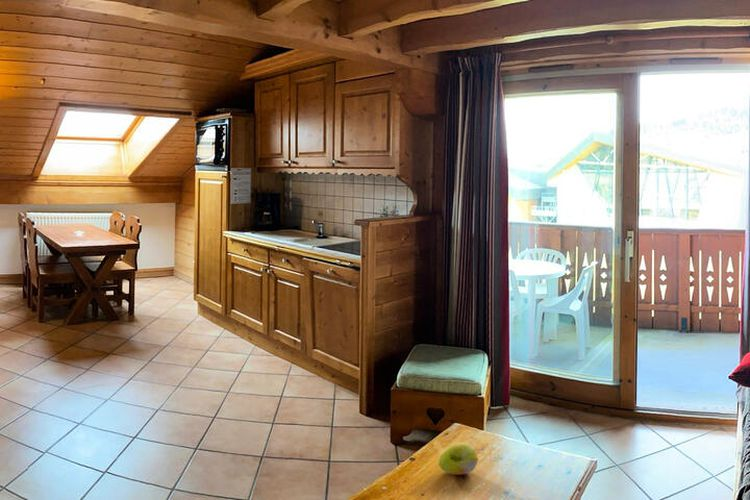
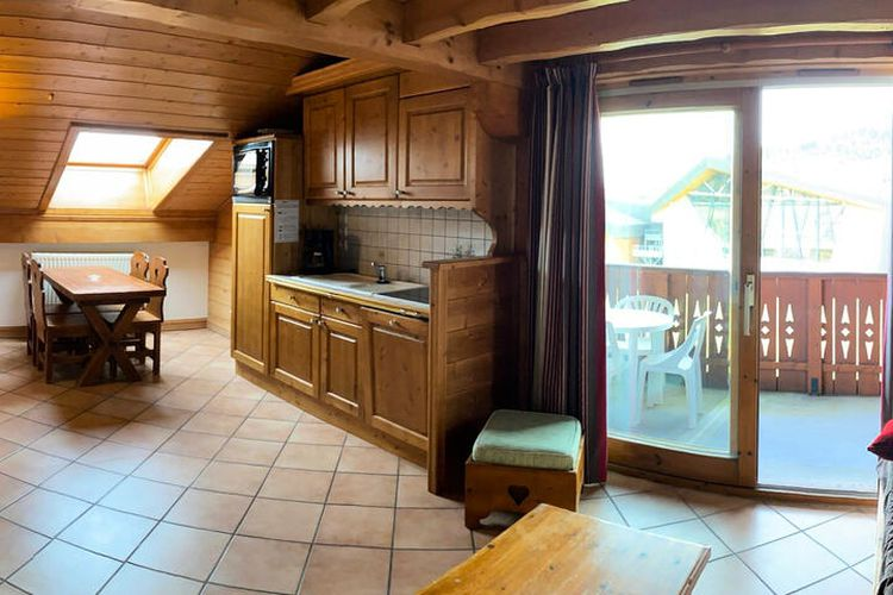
- fruit [437,442,479,476]
